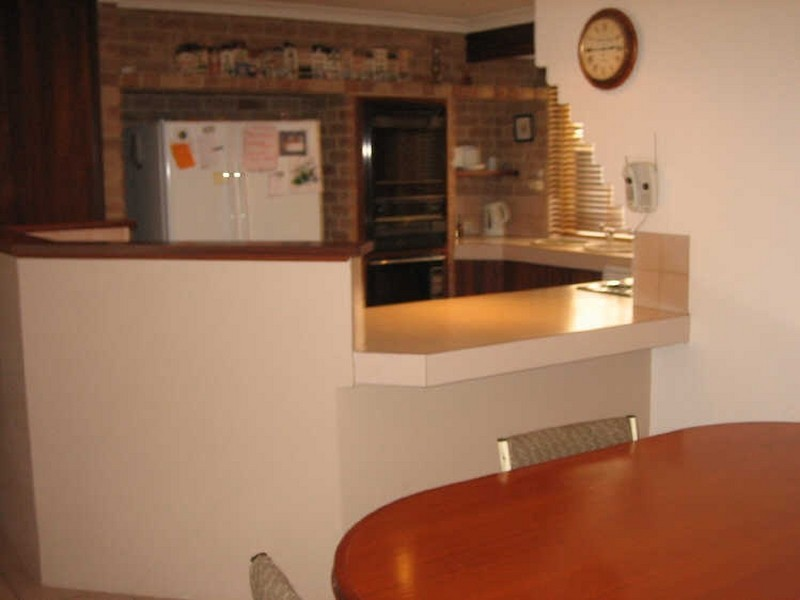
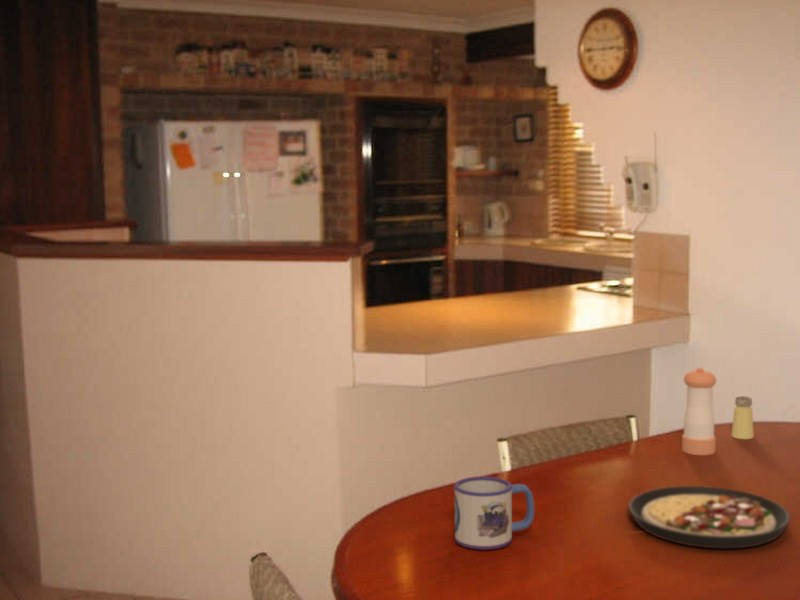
+ plate [628,485,791,549]
+ saltshaker [731,395,755,440]
+ pepper shaker [681,367,717,456]
+ mug [453,475,535,551]
